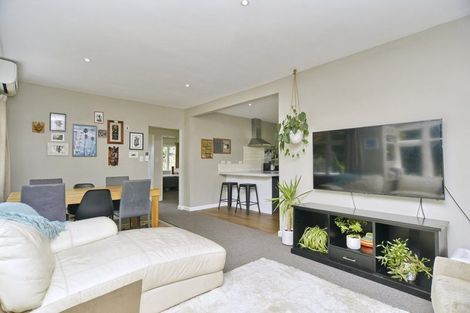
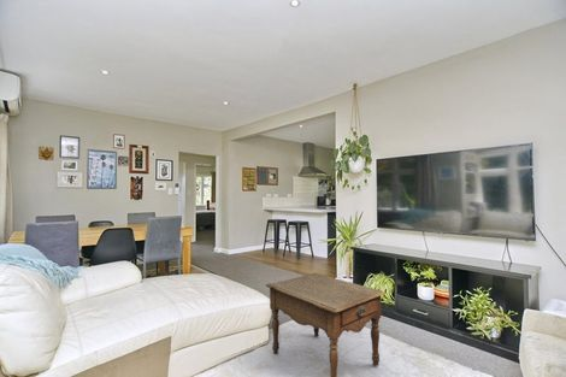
+ side table [265,272,387,377]
